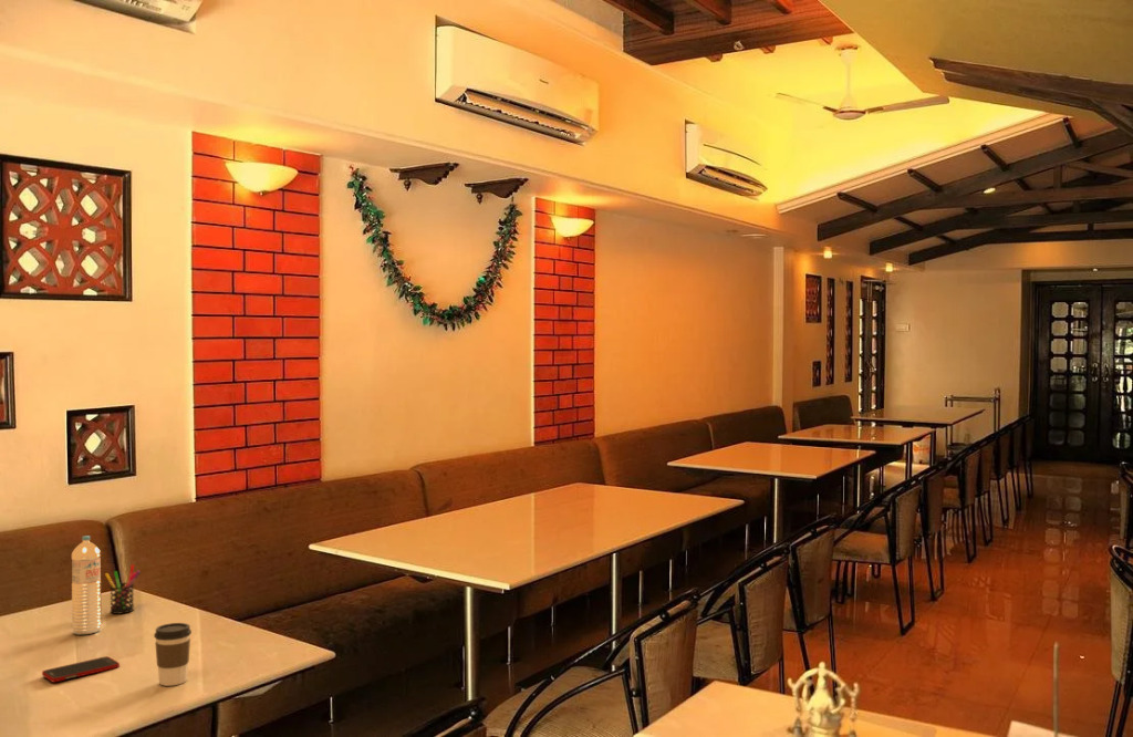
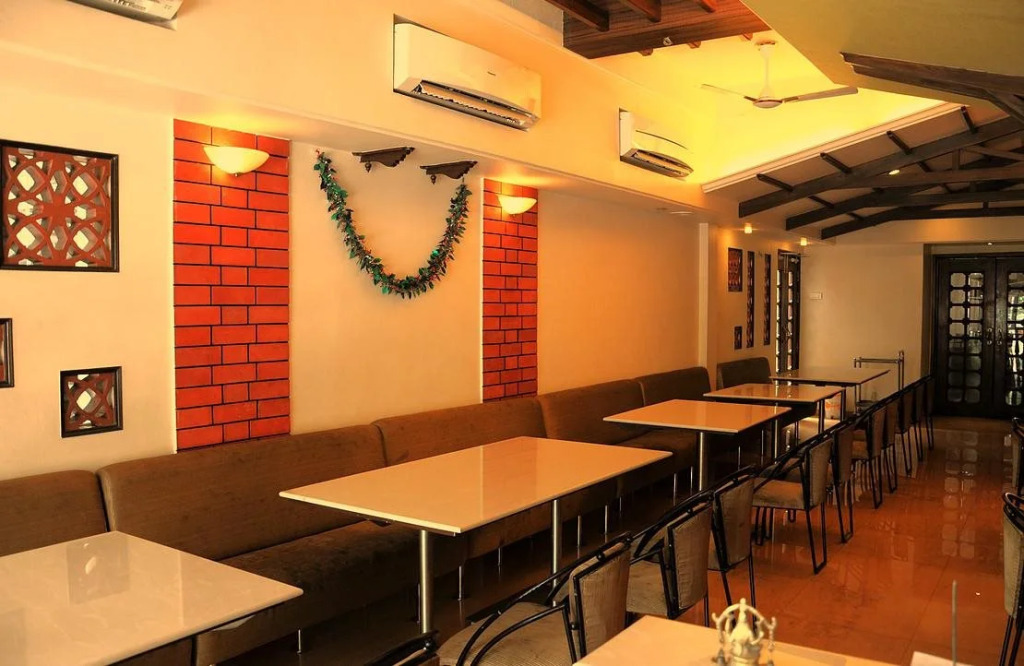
- pen holder [104,563,141,615]
- cell phone [41,655,121,683]
- coffee cup [153,622,193,687]
- water bottle [71,534,103,635]
